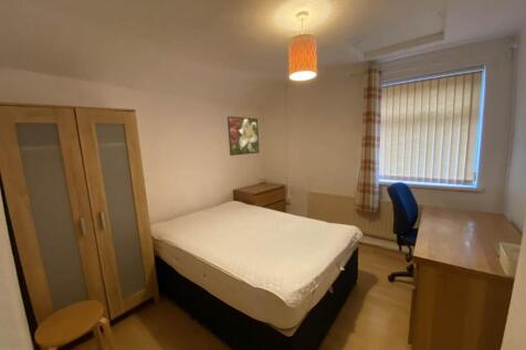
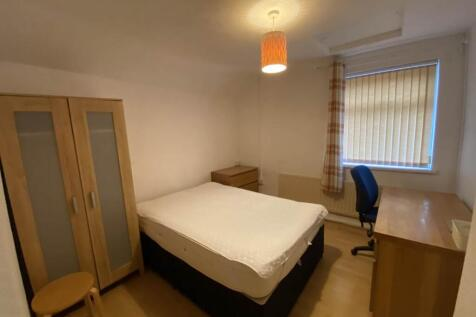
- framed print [227,115,261,157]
